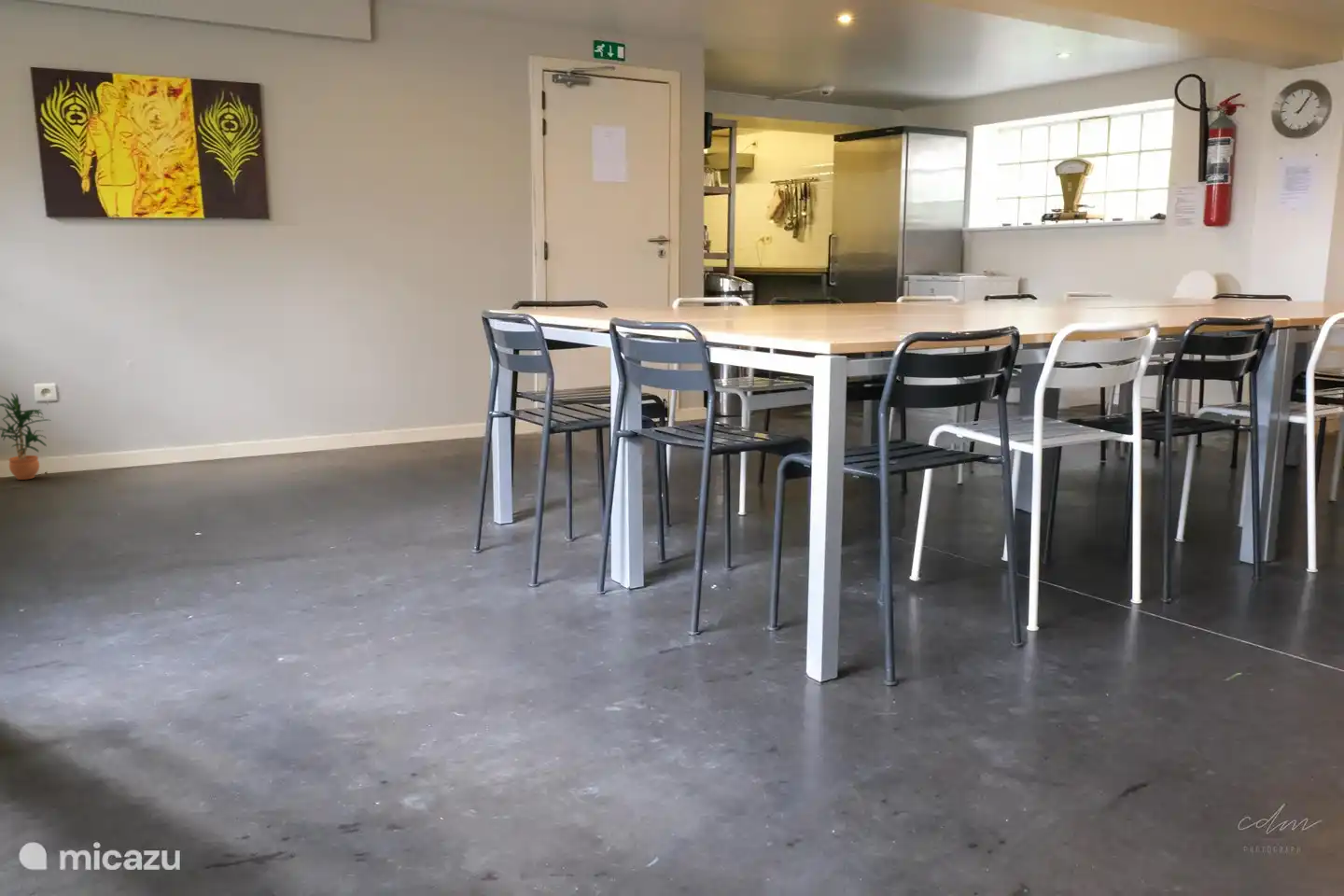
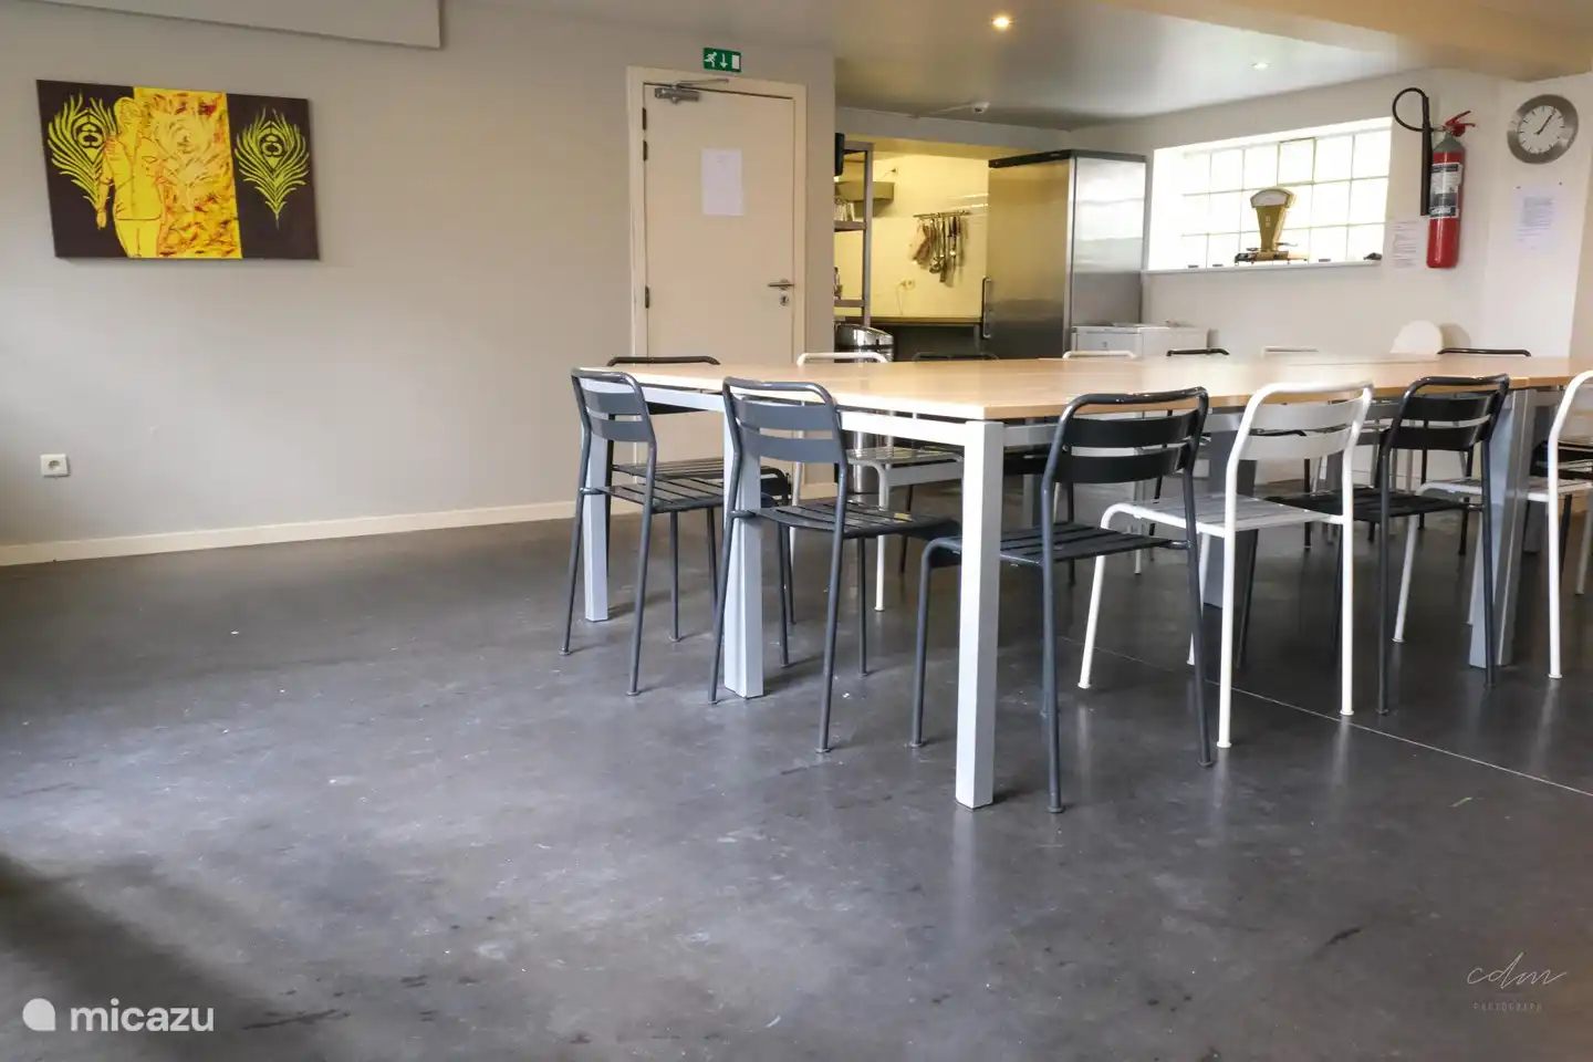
- potted plant [0,392,50,481]
